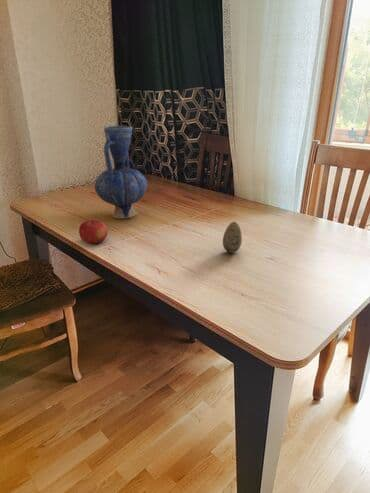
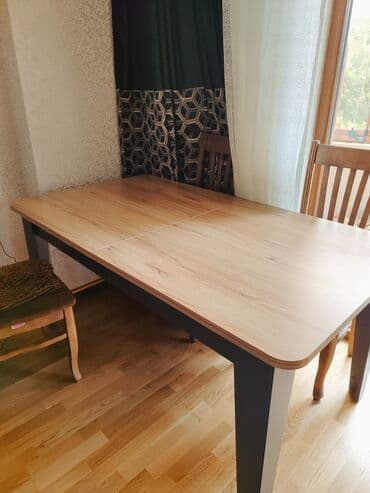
- vase [94,125,148,219]
- decorative egg [222,221,243,254]
- fruit [78,219,108,245]
